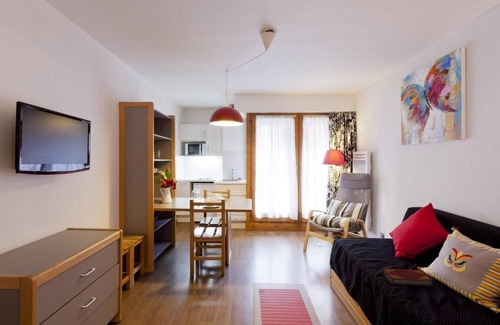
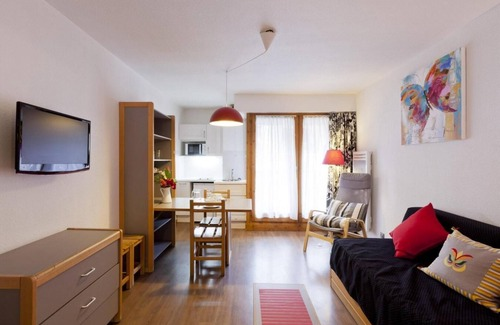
- hardback book [381,268,435,287]
